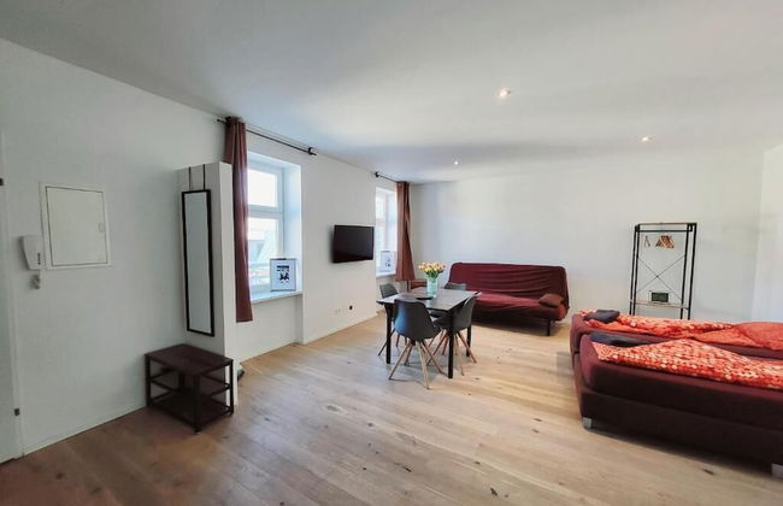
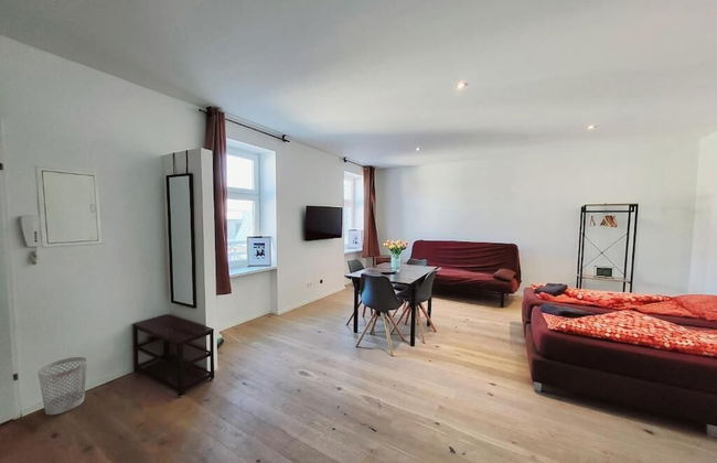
+ wastebasket [36,356,88,416]
